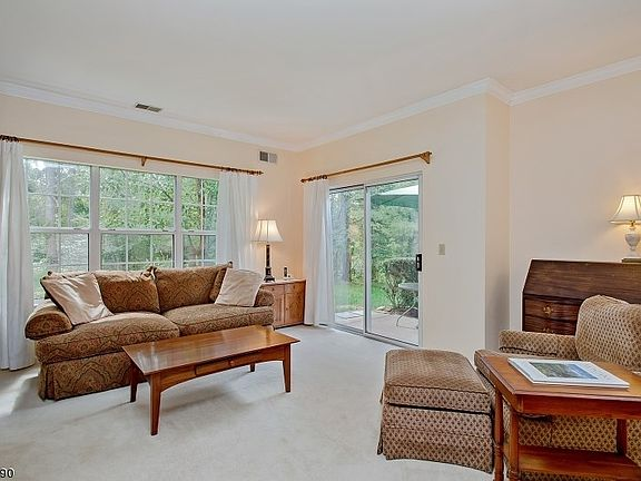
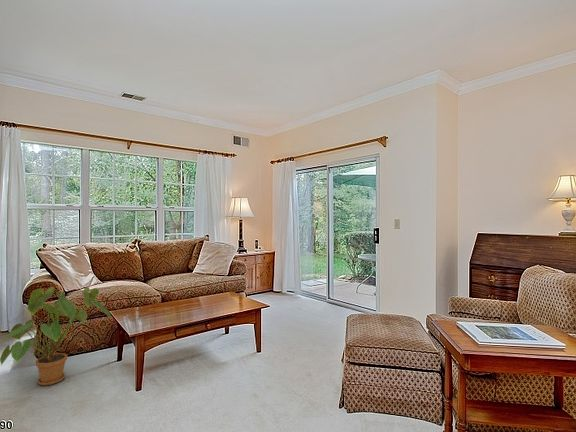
+ house plant [0,286,114,386]
